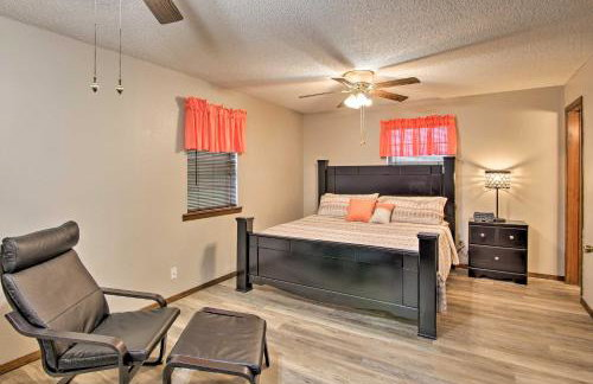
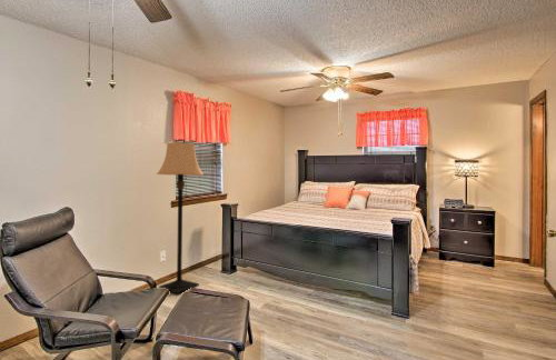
+ lamp [156,141,205,294]
